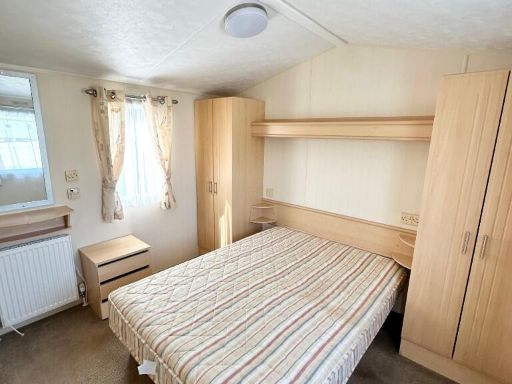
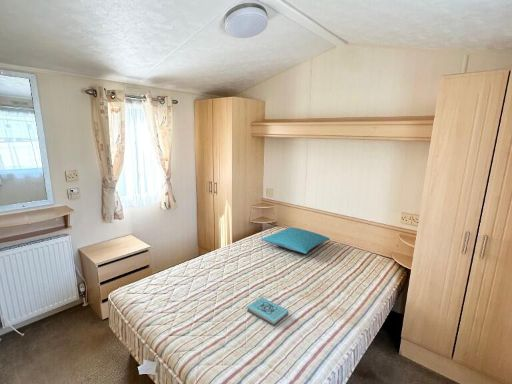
+ book [246,296,289,327]
+ pillow [260,226,331,255]
